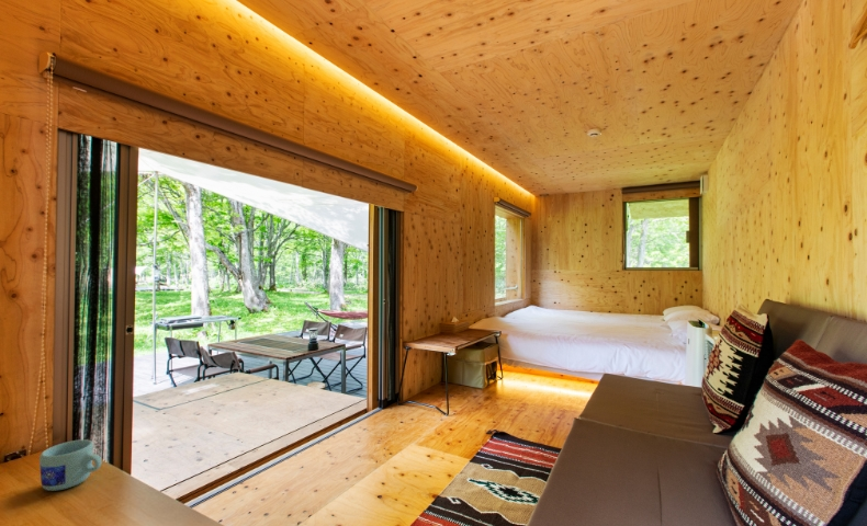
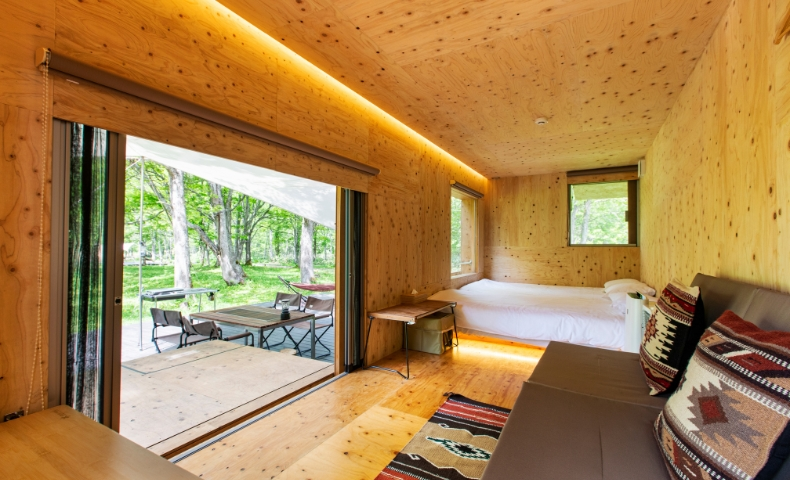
- mug [38,438,103,492]
